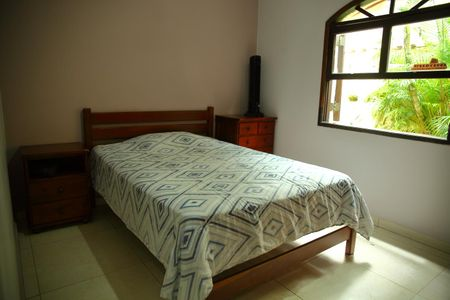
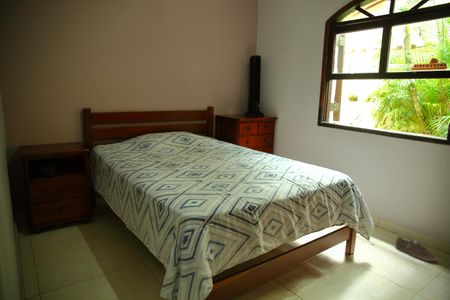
+ sneaker [395,234,438,262]
